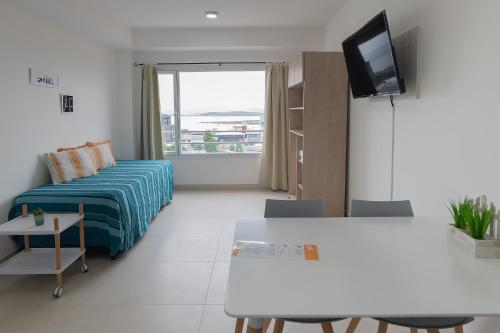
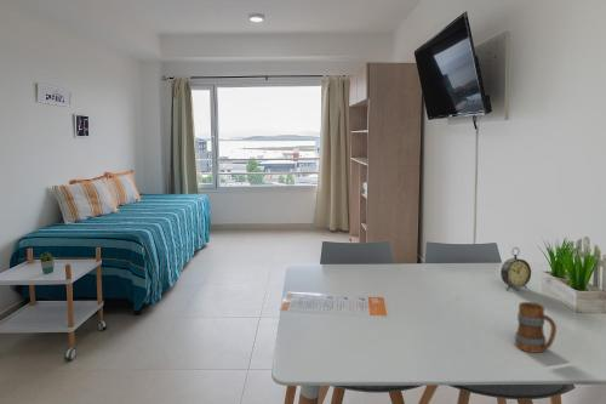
+ alarm clock [499,246,532,292]
+ mug [514,301,558,354]
